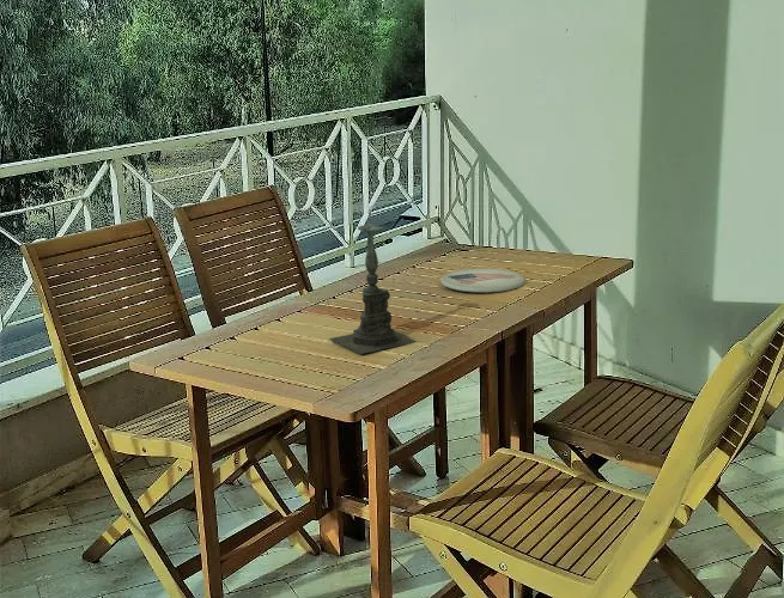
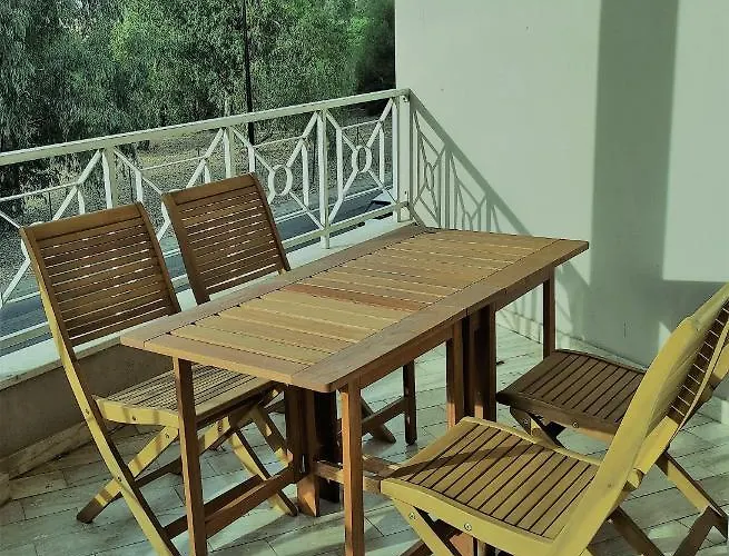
- candle holder [328,213,418,355]
- plate [439,268,527,294]
